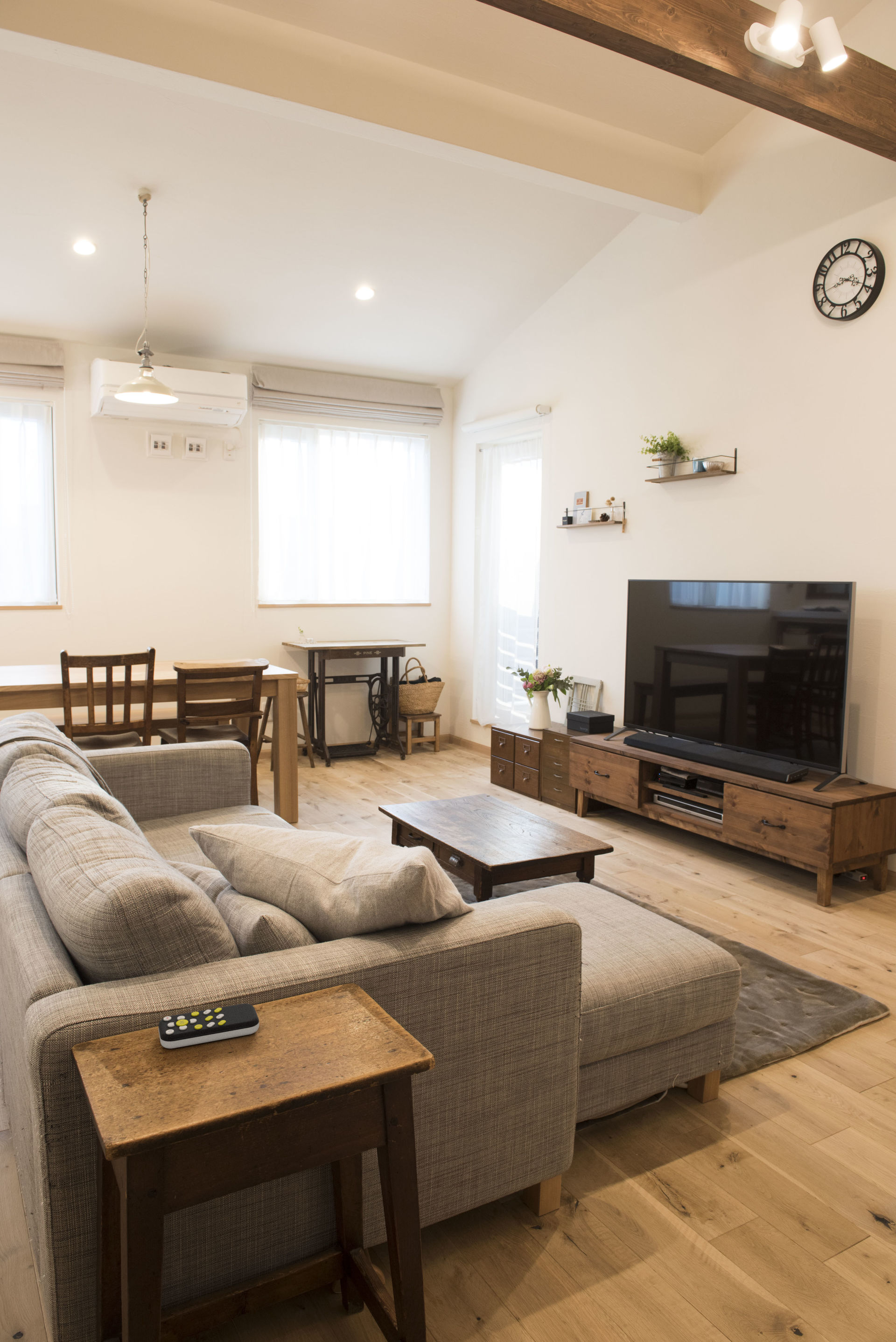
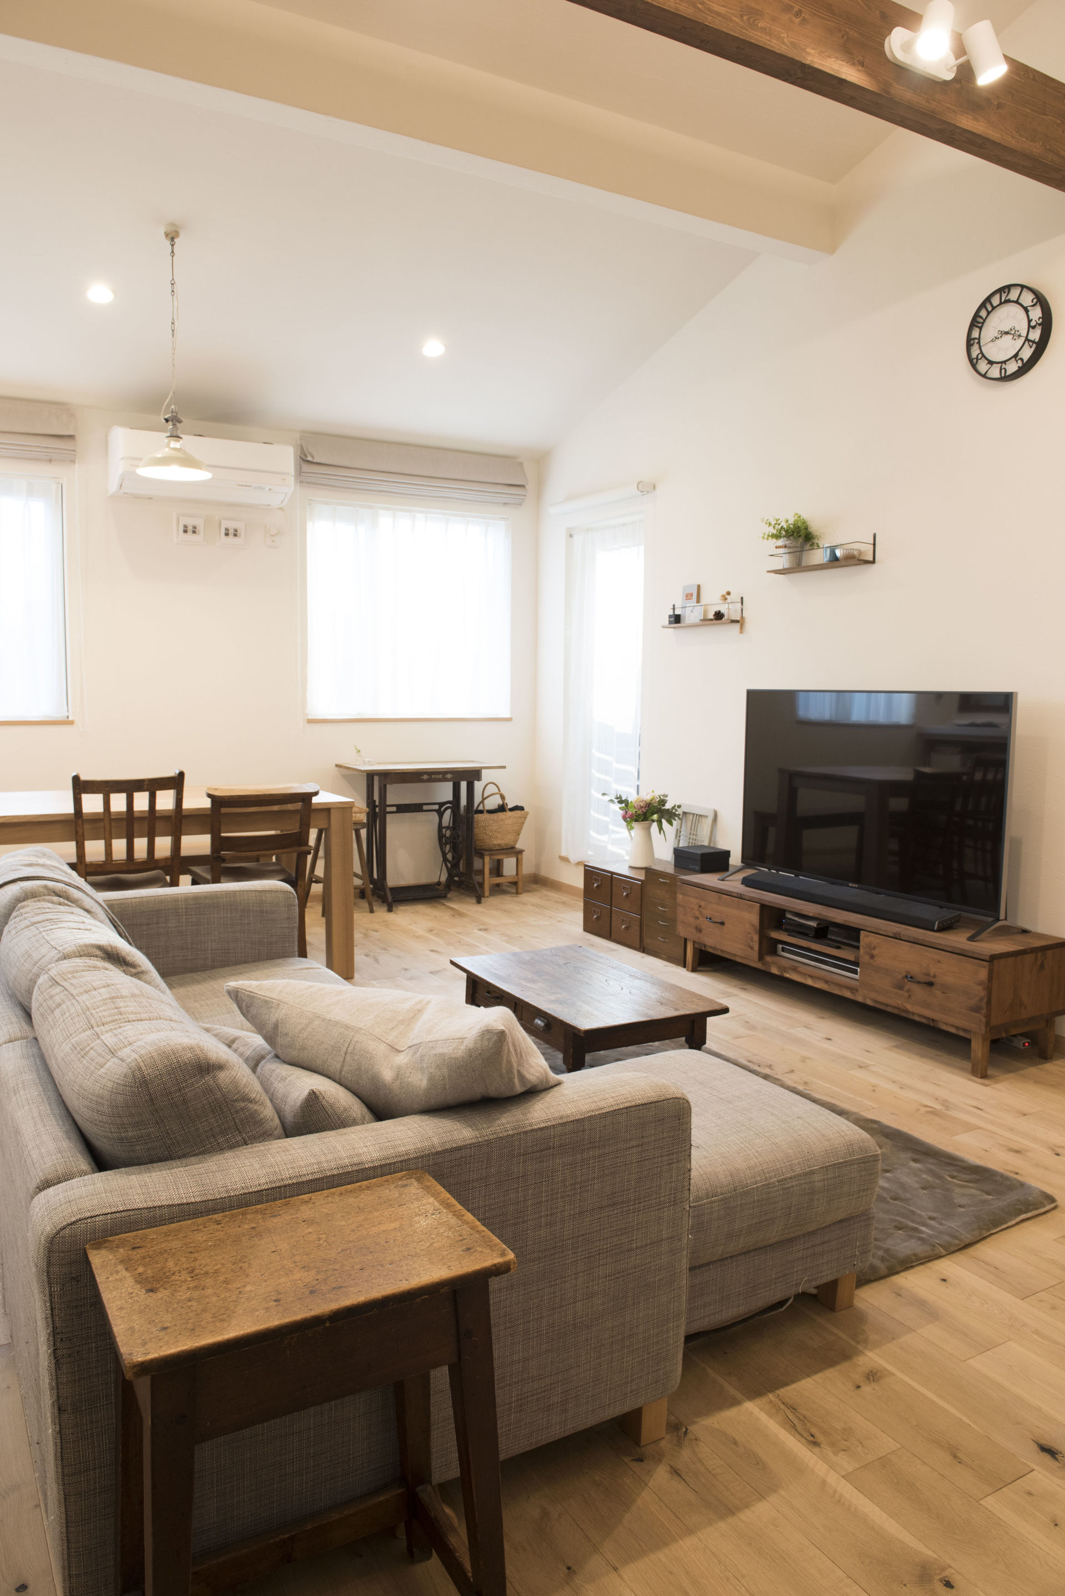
- remote control [158,1003,259,1049]
